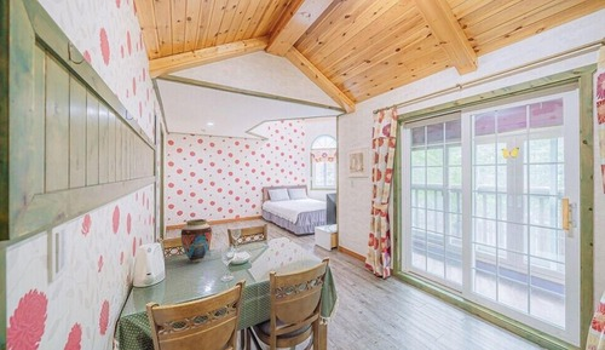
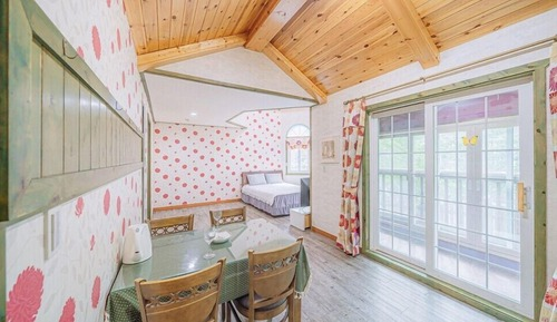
- vase [179,218,213,264]
